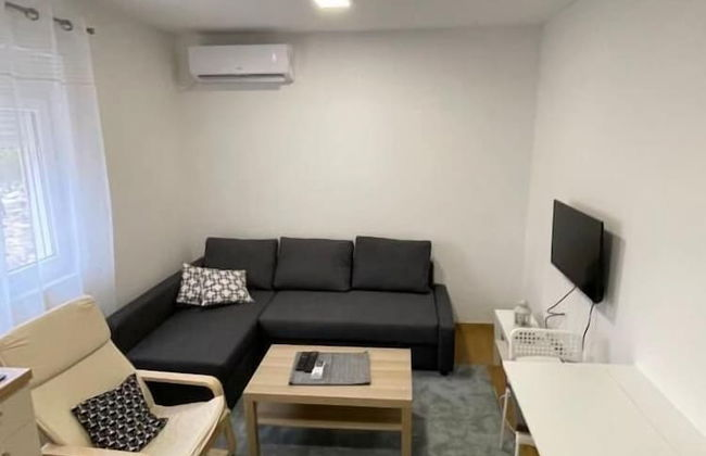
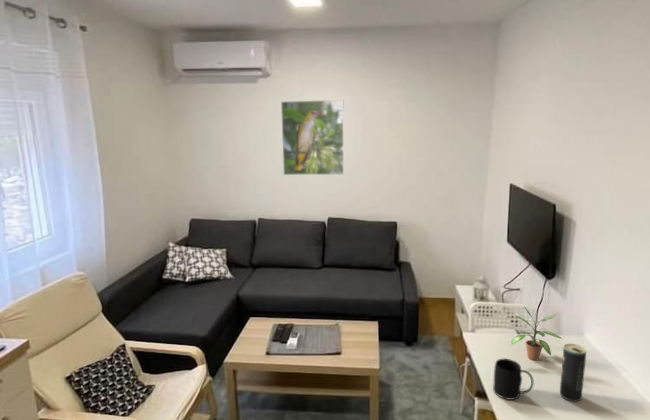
+ potted plant [510,305,563,361]
+ mug [492,358,535,401]
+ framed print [280,99,345,176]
+ beverage can [559,343,587,403]
